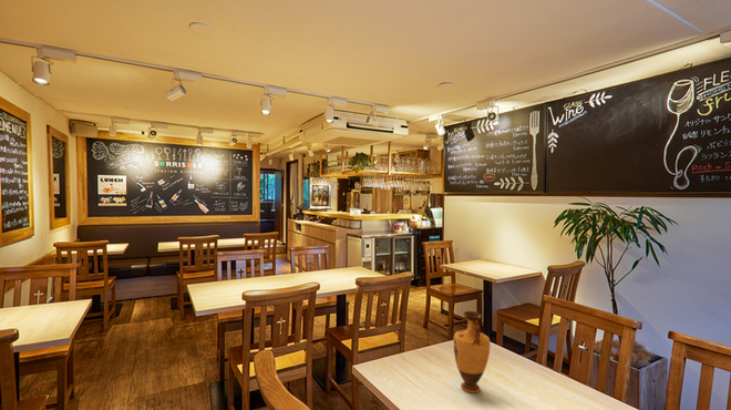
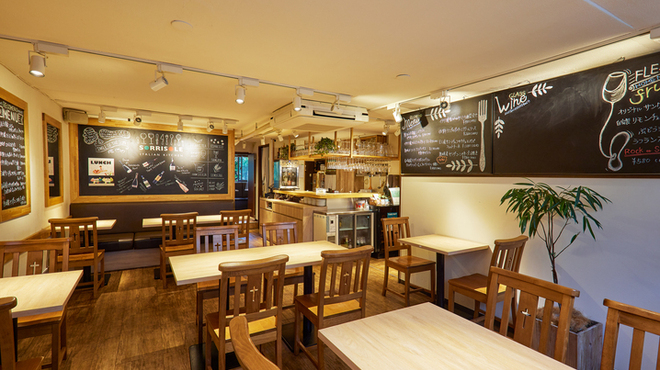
- vase [453,310,491,393]
